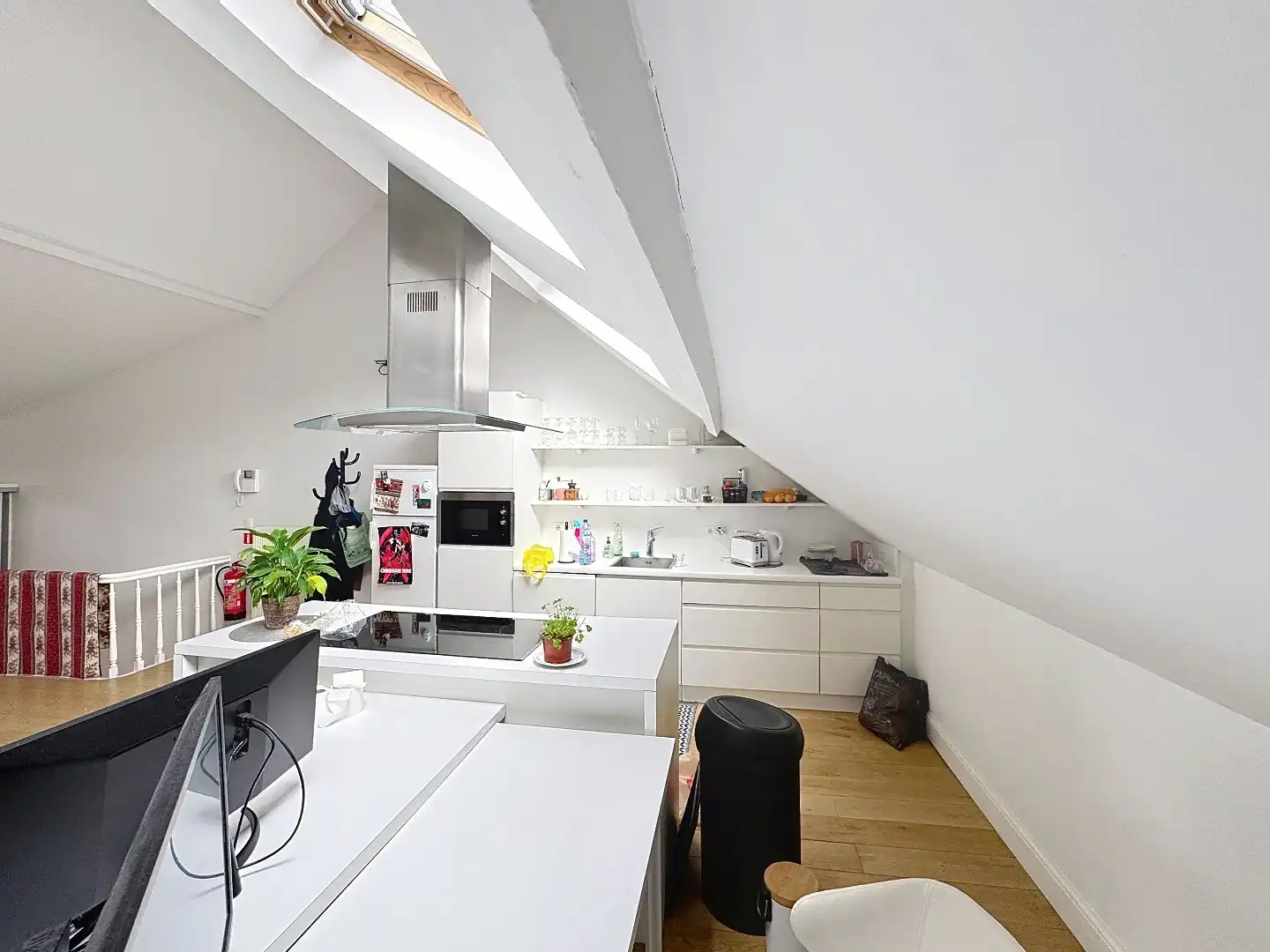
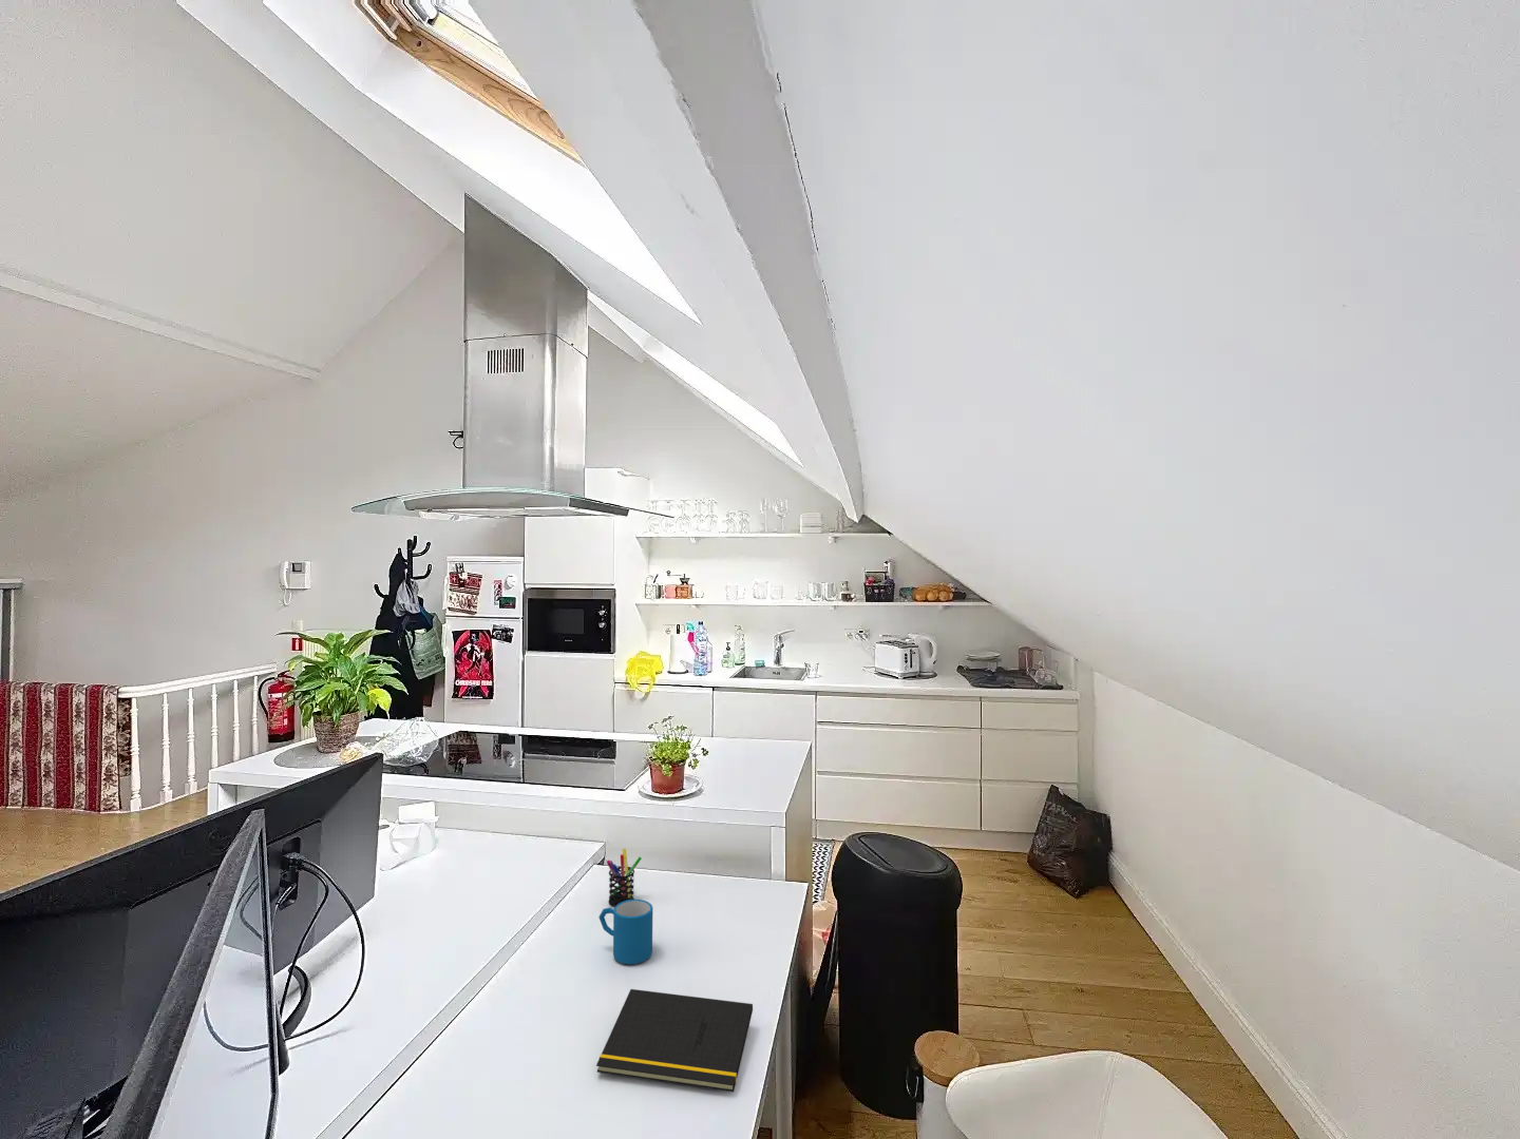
+ mug [597,899,653,966]
+ pen holder [606,848,643,907]
+ notepad [595,988,754,1092]
